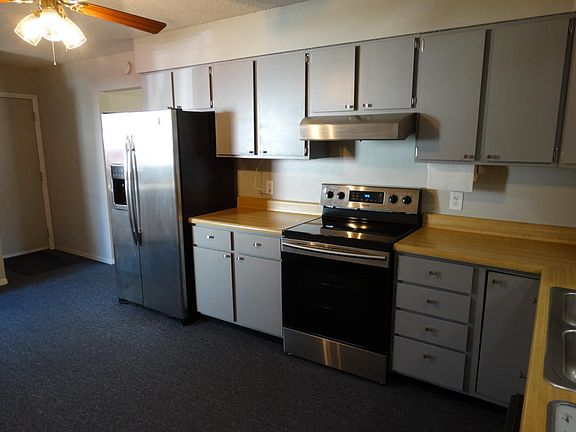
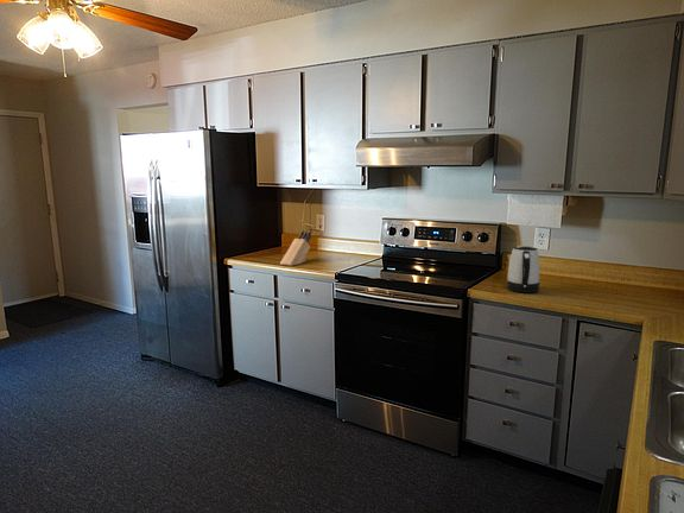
+ kettle [506,245,540,293]
+ knife block [279,229,312,267]
